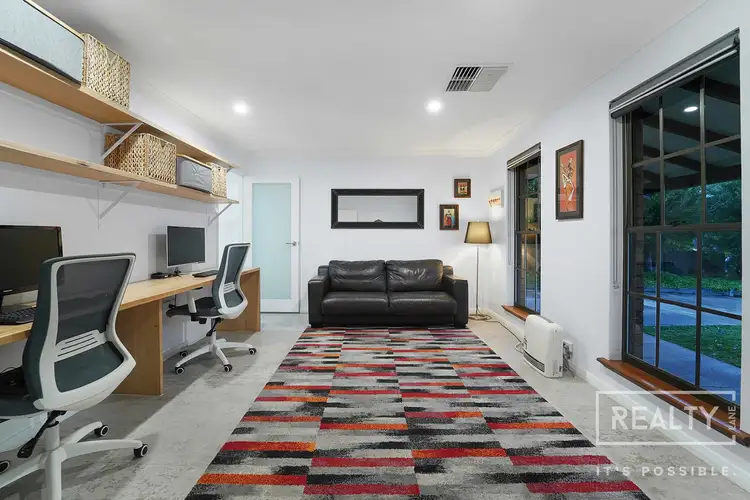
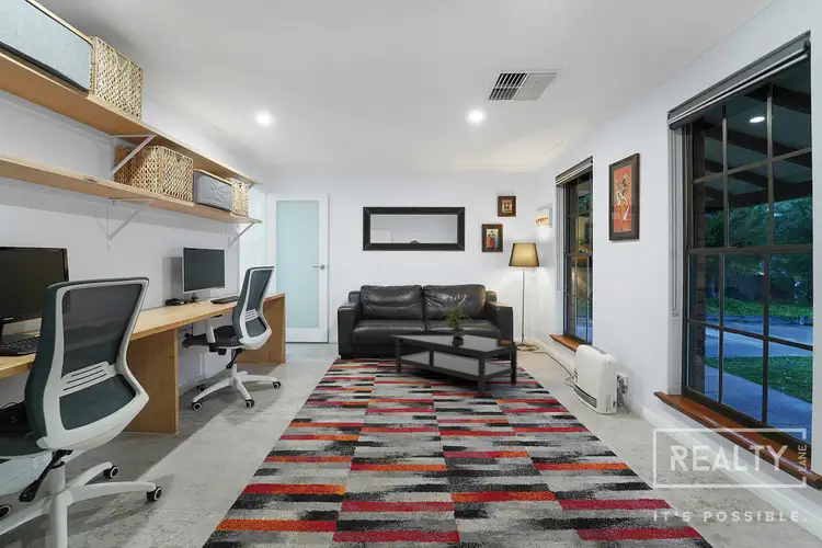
+ potted plant [438,300,473,338]
+ coffee table [388,329,526,397]
